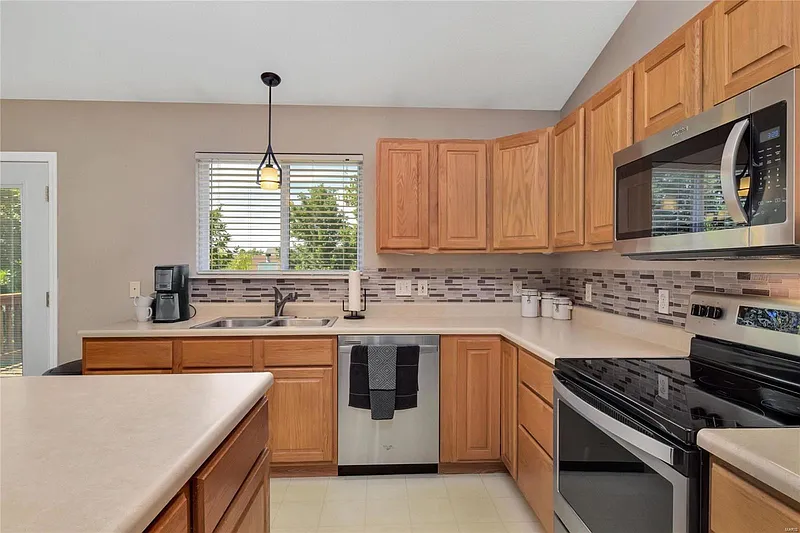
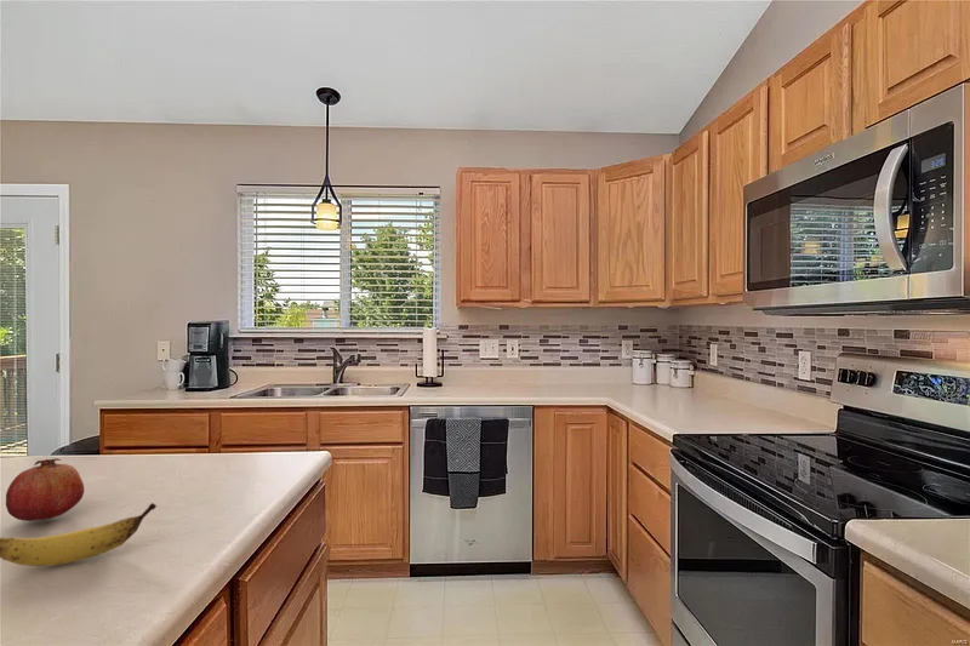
+ fruit [5,457,85,522]
+ banana [0,502,158,567]
